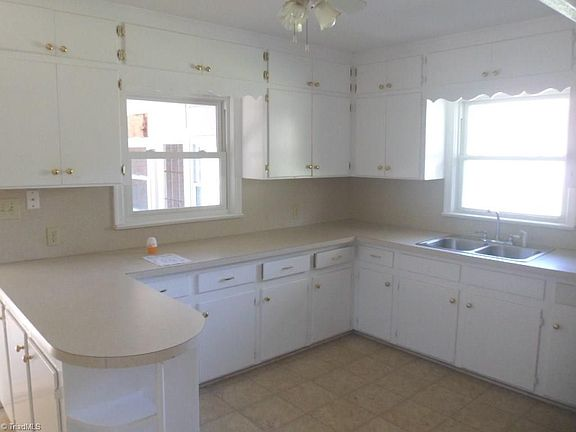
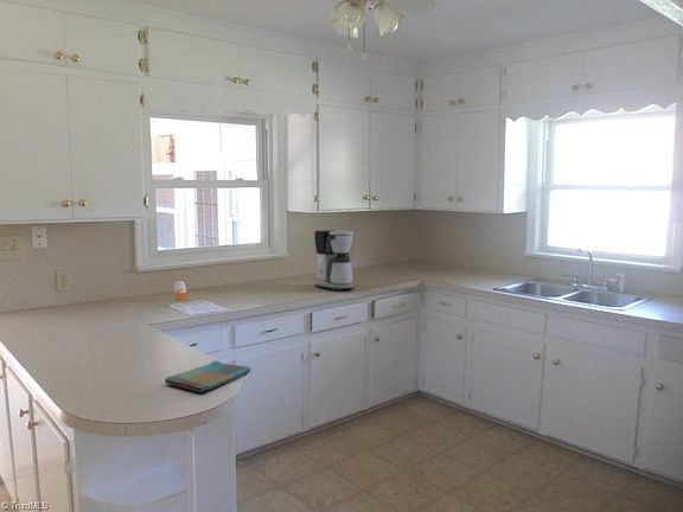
+ dish towel [164,359,251,393]
+ coffee maker [313,229,355,292]
